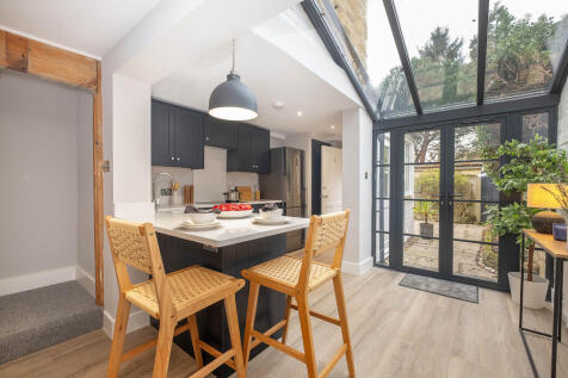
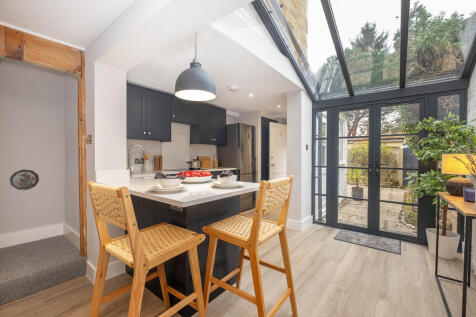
+ decorative plate [9,169,40,191]
